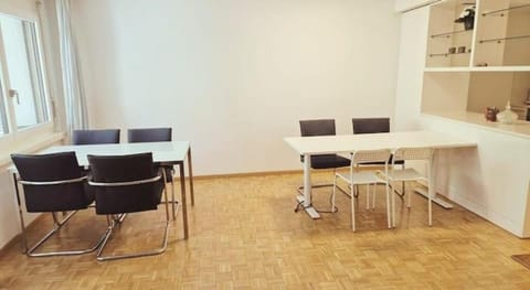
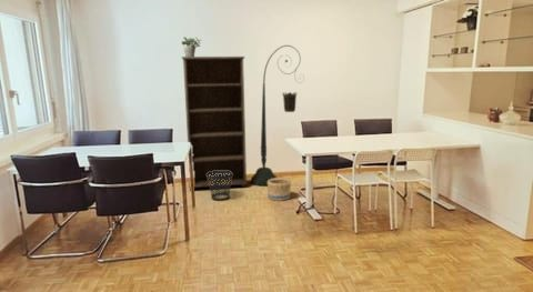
+ wastebasket [207,171,232,202]
+ floor lamp [250,44,305,187]
+ potted plant [181,36,202,57]
+ basket [266,177,292,202]
+ bookcase [181,56,249,190]
